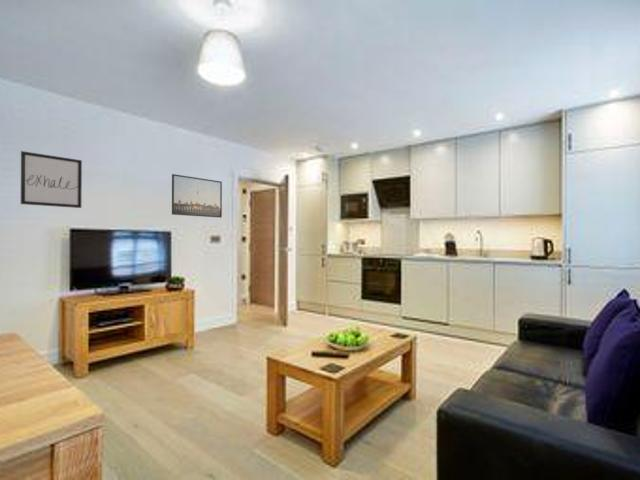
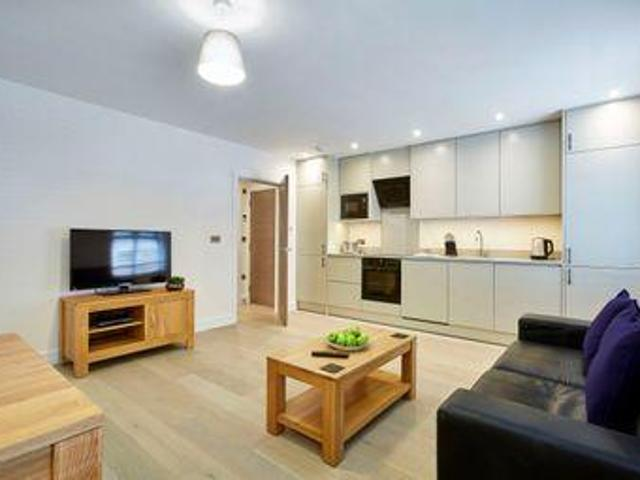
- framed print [171,173,223,219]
- wall art [20,150,83,209]
